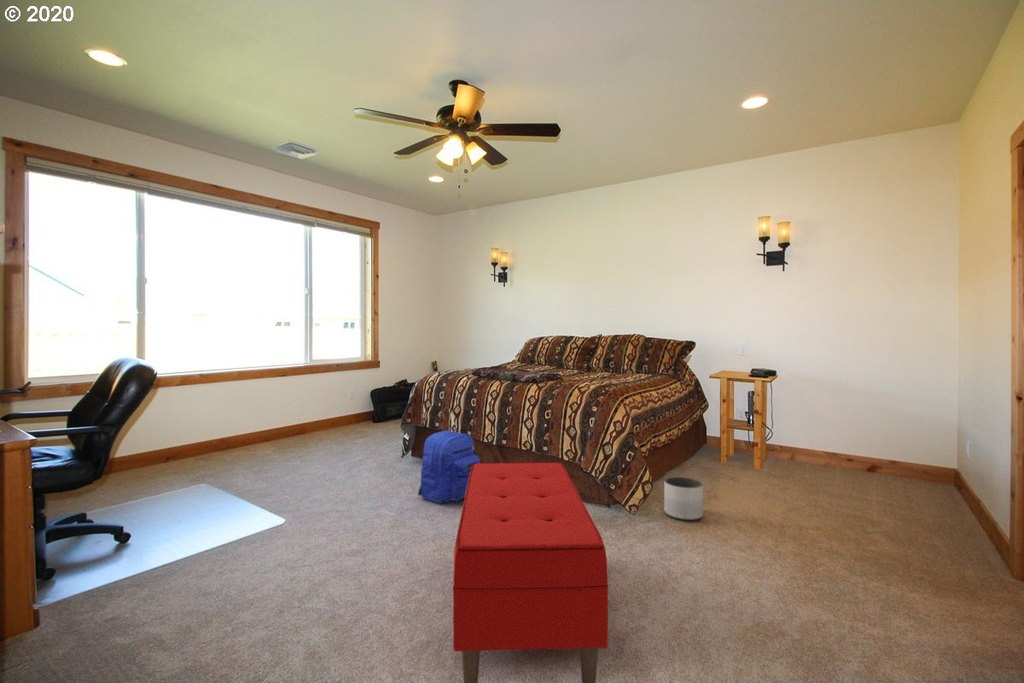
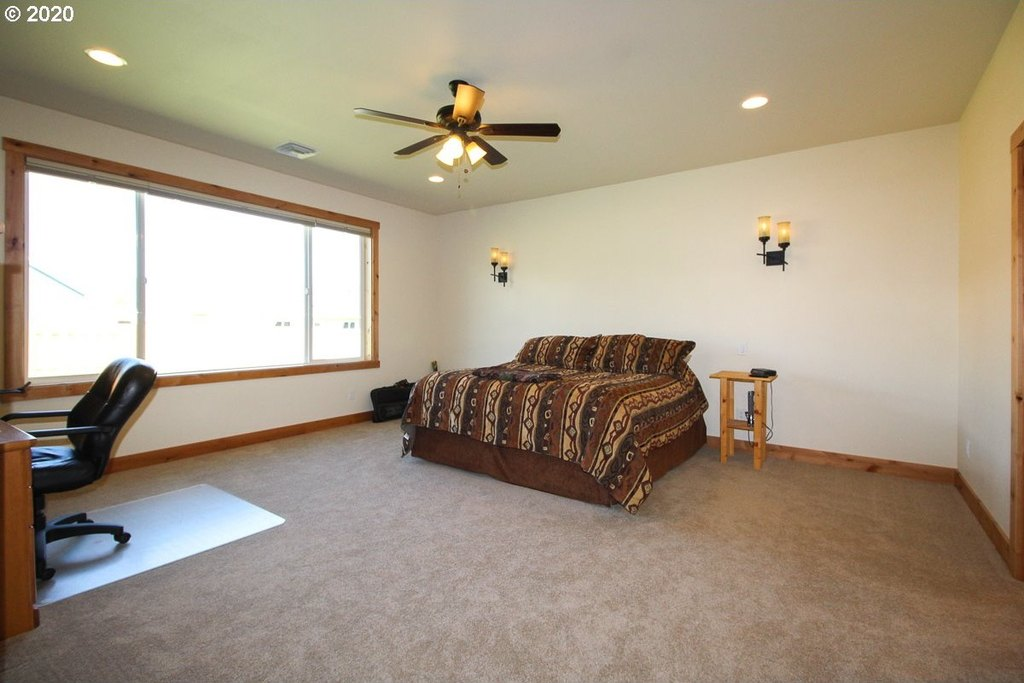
- bench [452,462,609,683]
- planter [663,476,704,521]
- backpack [417,430,481,504]
